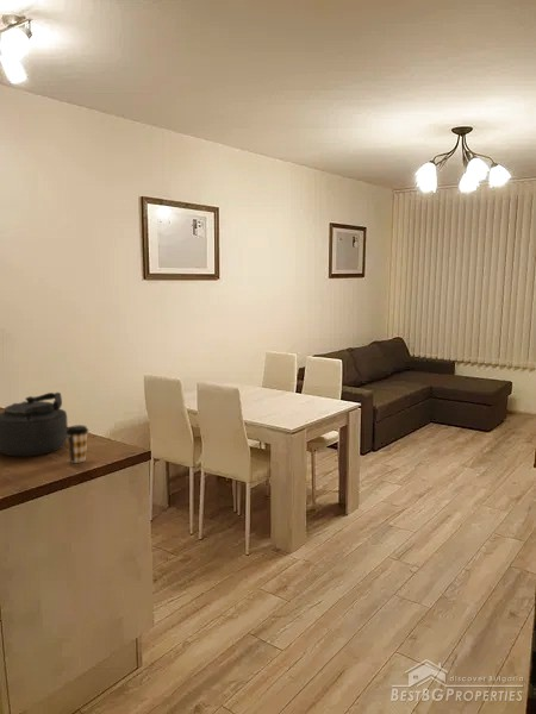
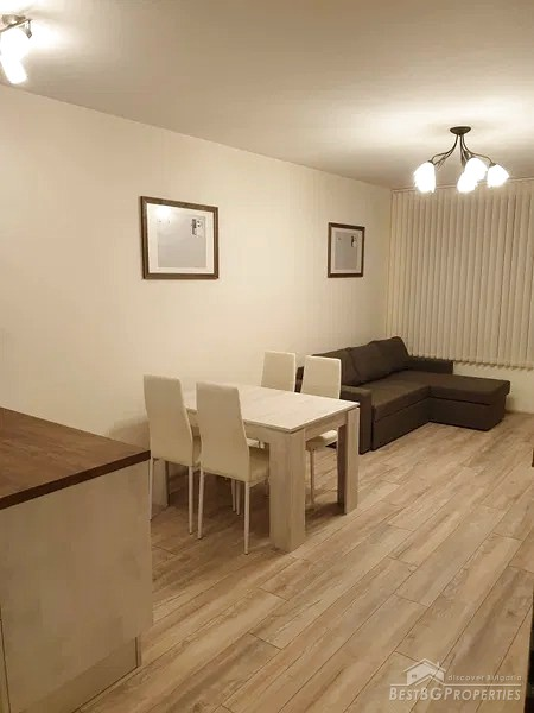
- kettle [0,392,69,457]
- coffee cup [66,424,89,464]
